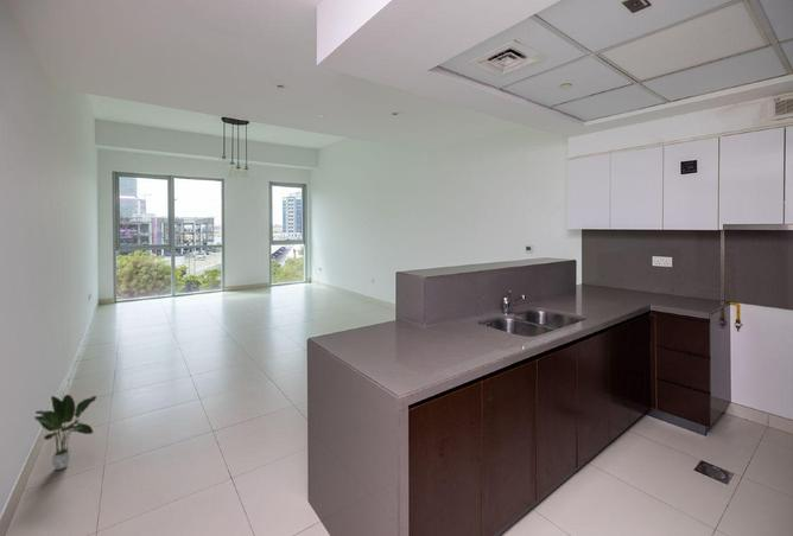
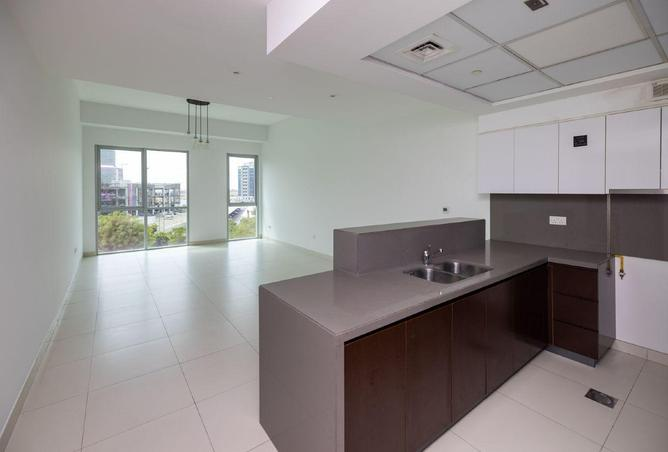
- potted plant [33,394,99,471]
